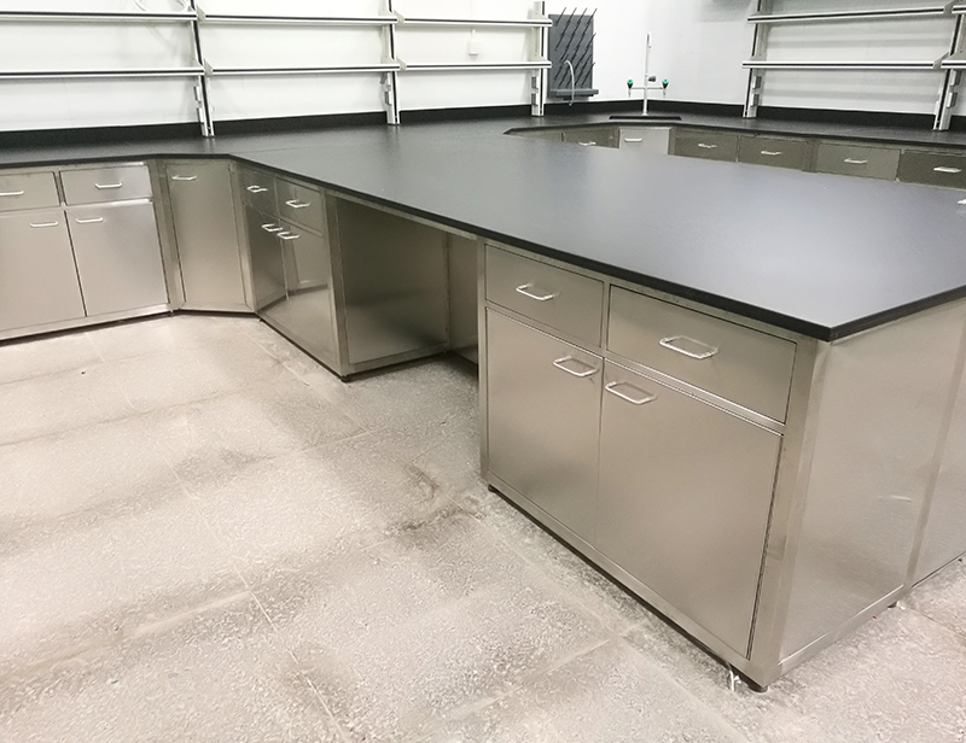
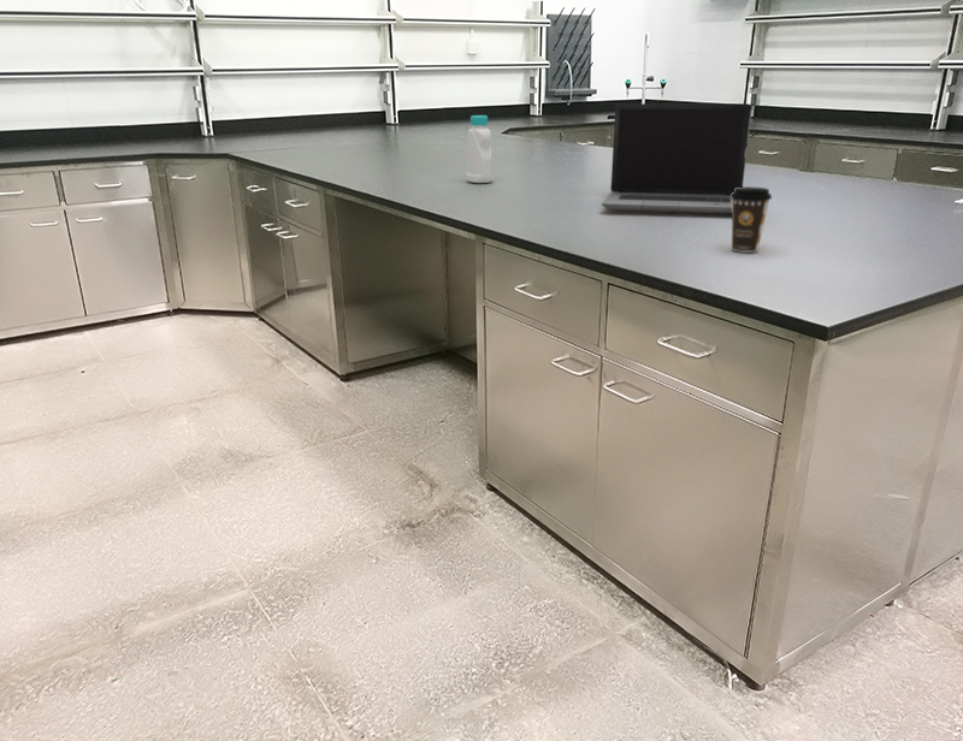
+ laptop computer [601,102,754,214]
+ bottle [466,114,494,184]
+ coffee cup [731,185,773,254]
